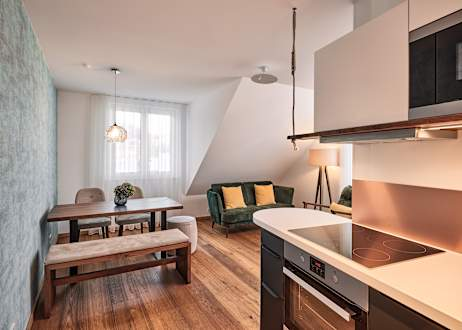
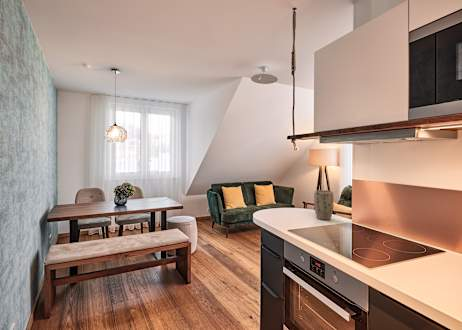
+ plant pot [313,189,335,221]
